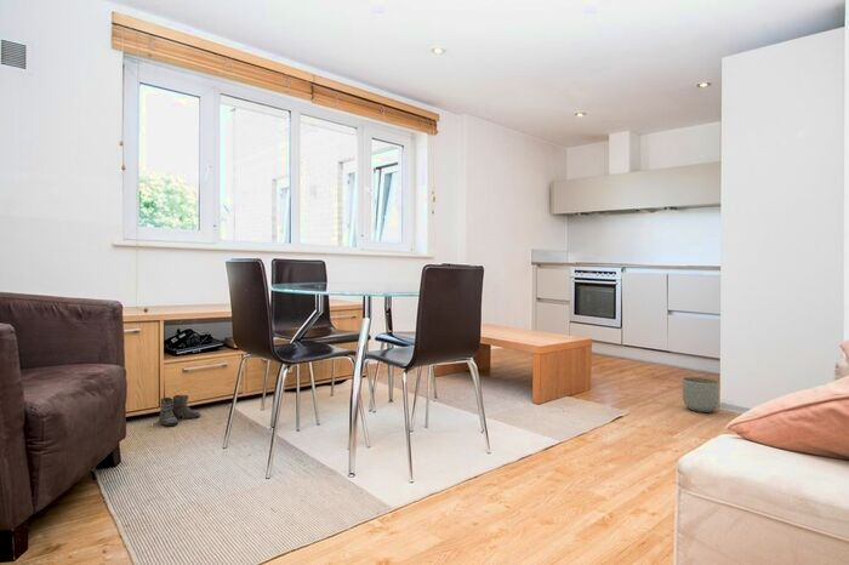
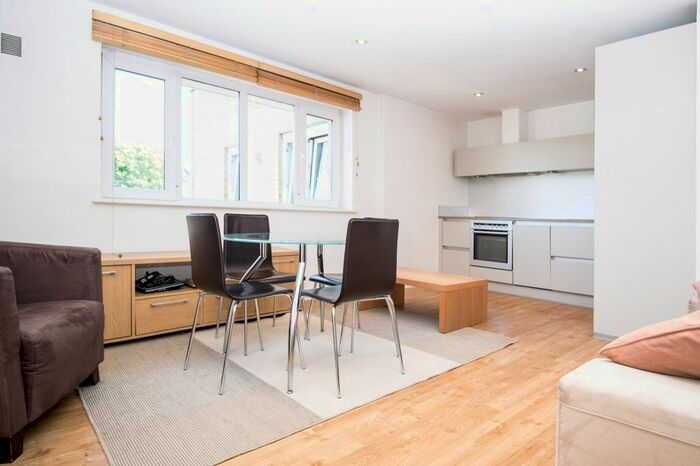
- planter [680,376,722,413]
- boots [154,394,201,427]
